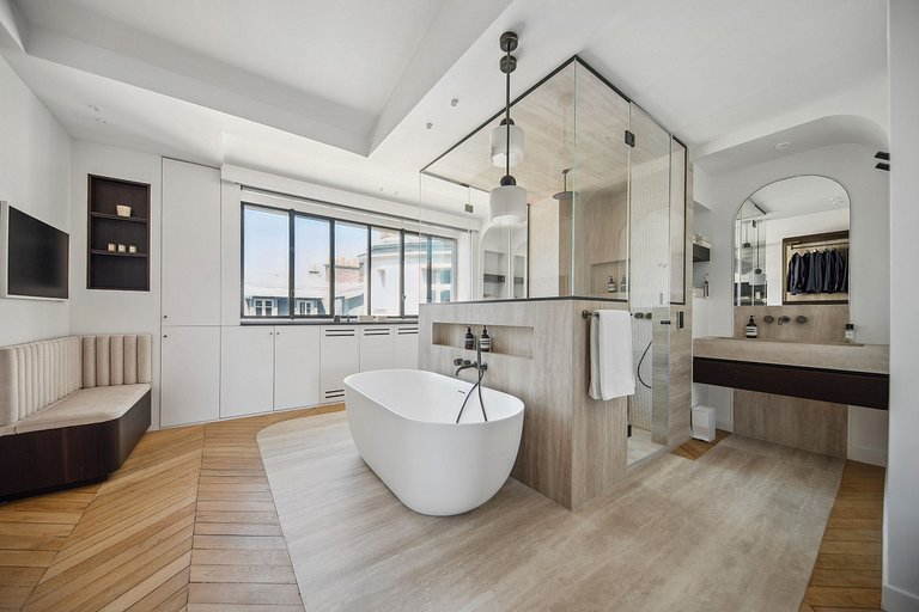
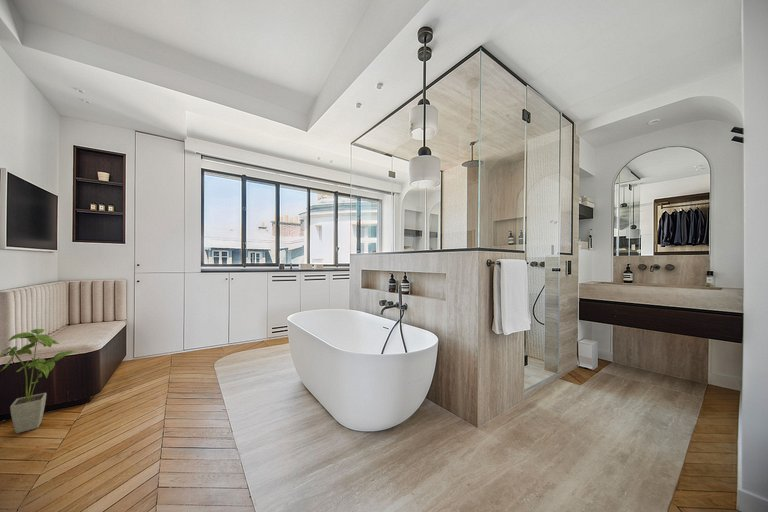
+ house plant [0,328,80,434]
